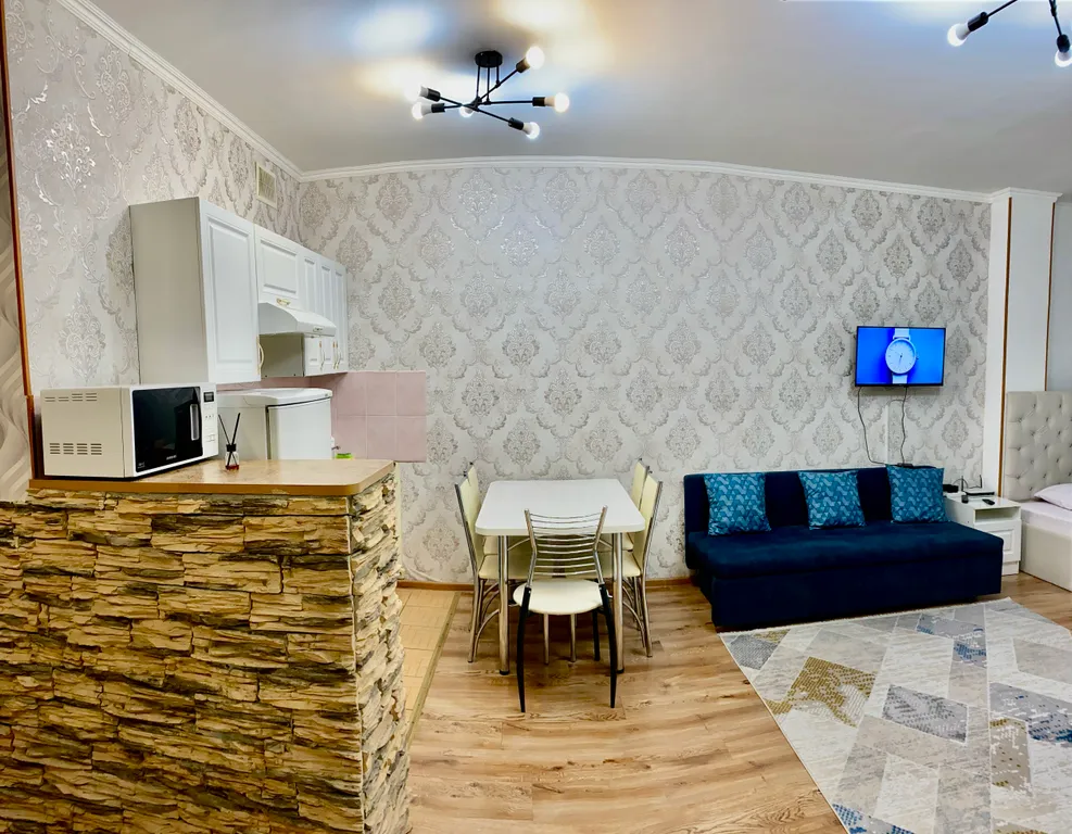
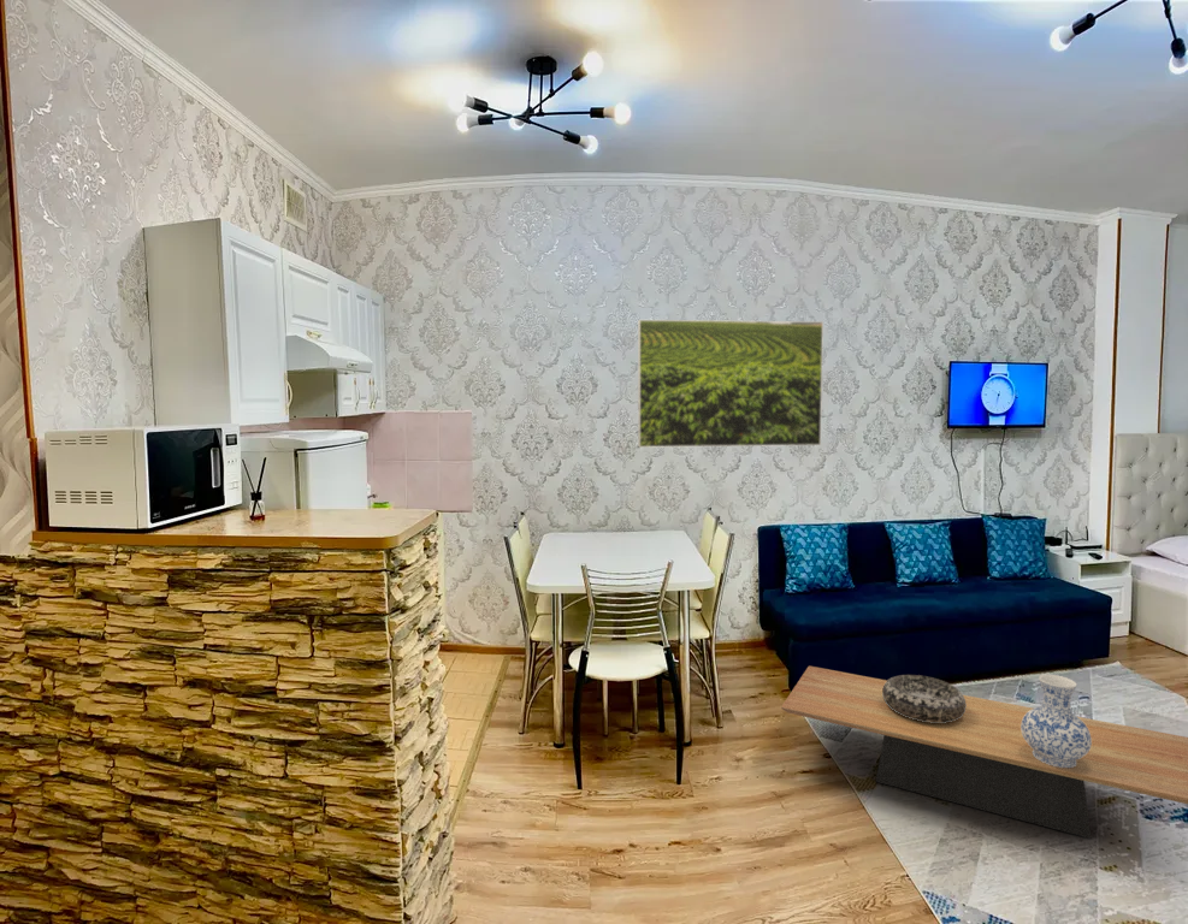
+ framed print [637,319,824,449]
+ vase [1021,674,1092,768]
+ decorative bowl [882,674,967,723]
+ coffee table [780,665,1188,840]
